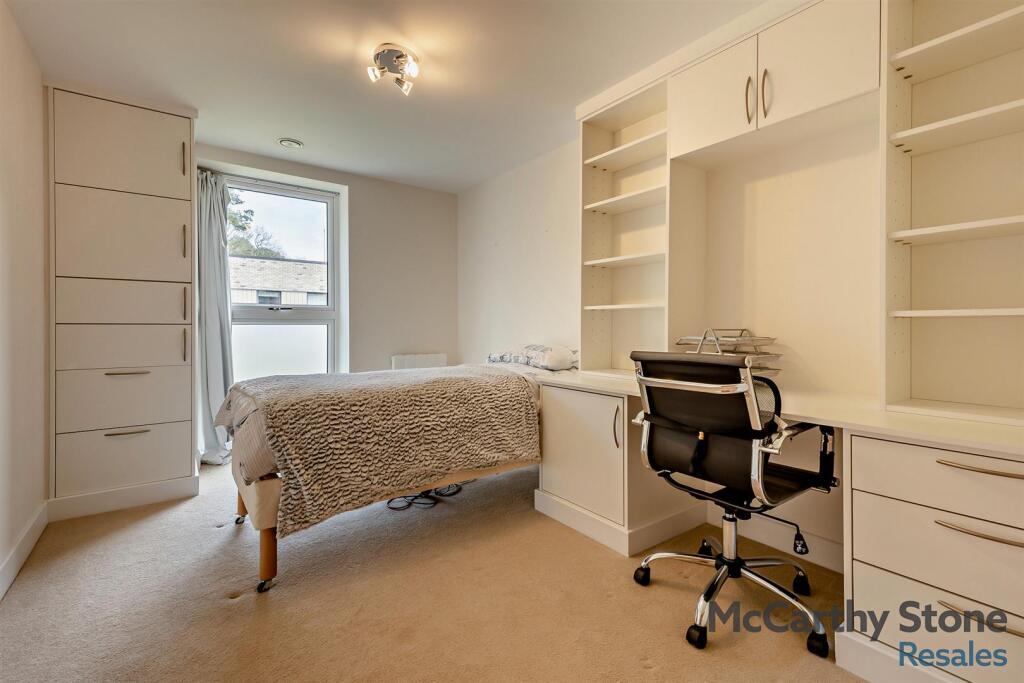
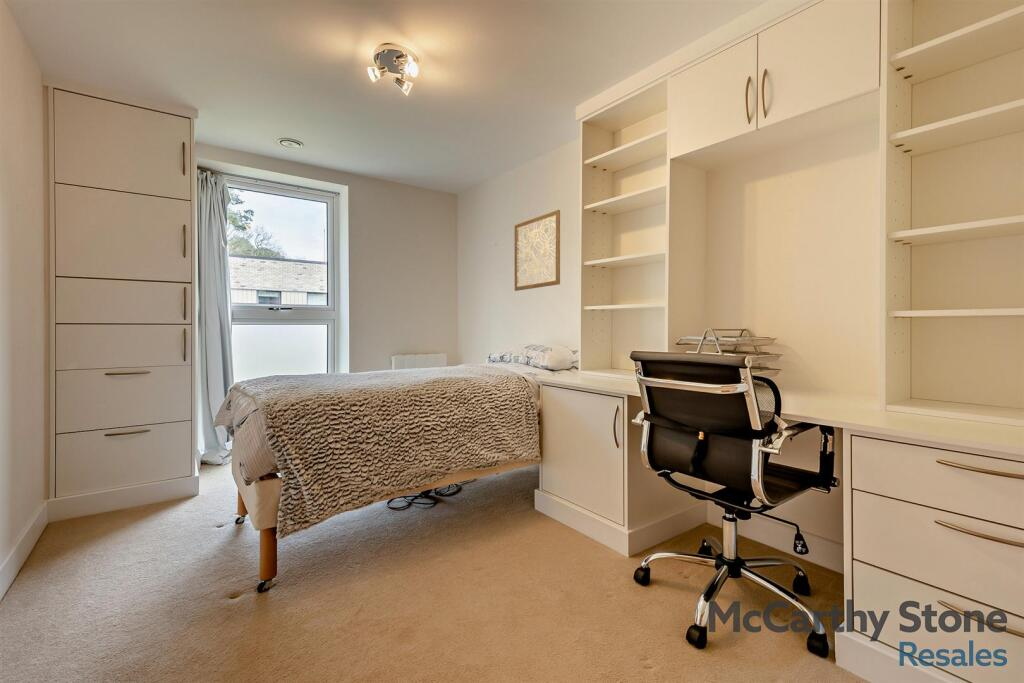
+ wall art [514,209,561,292]
